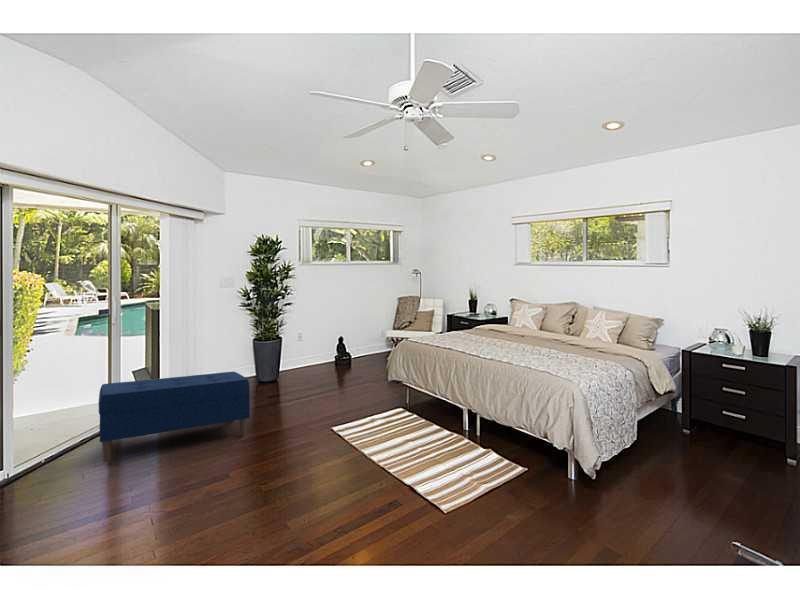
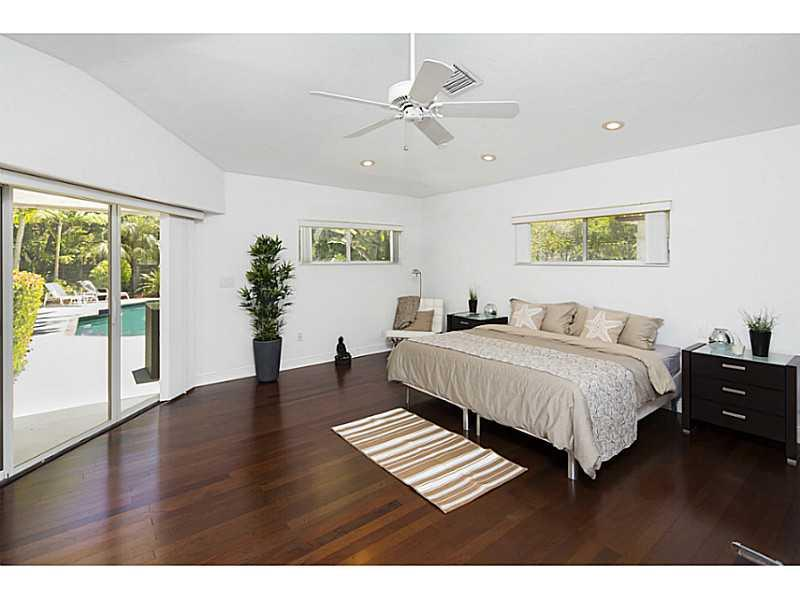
- bench [98,371,251,463]
